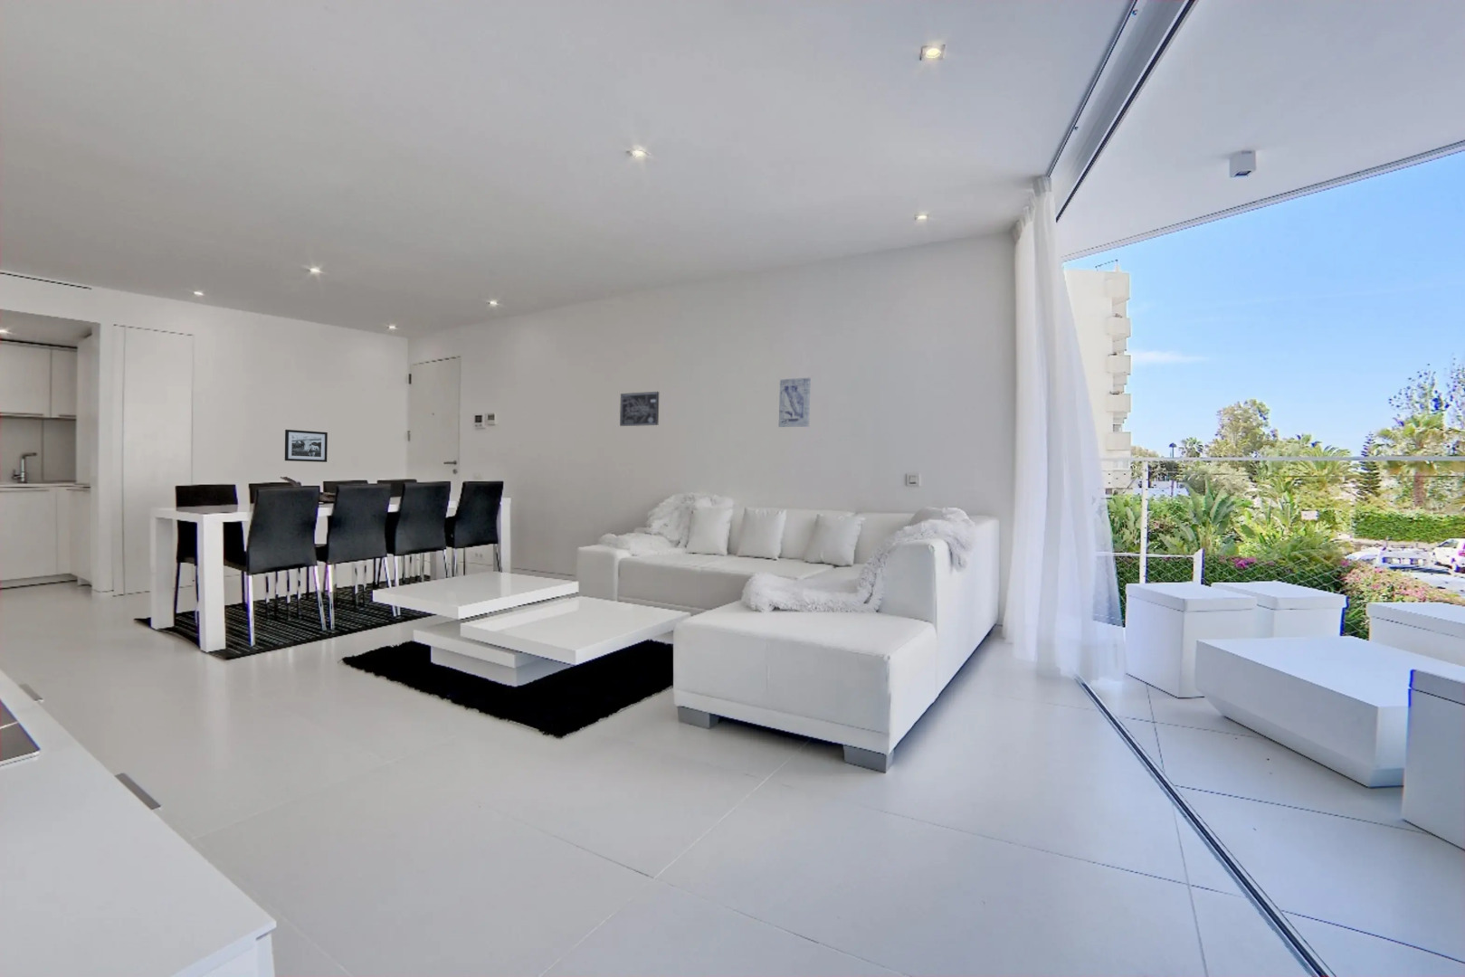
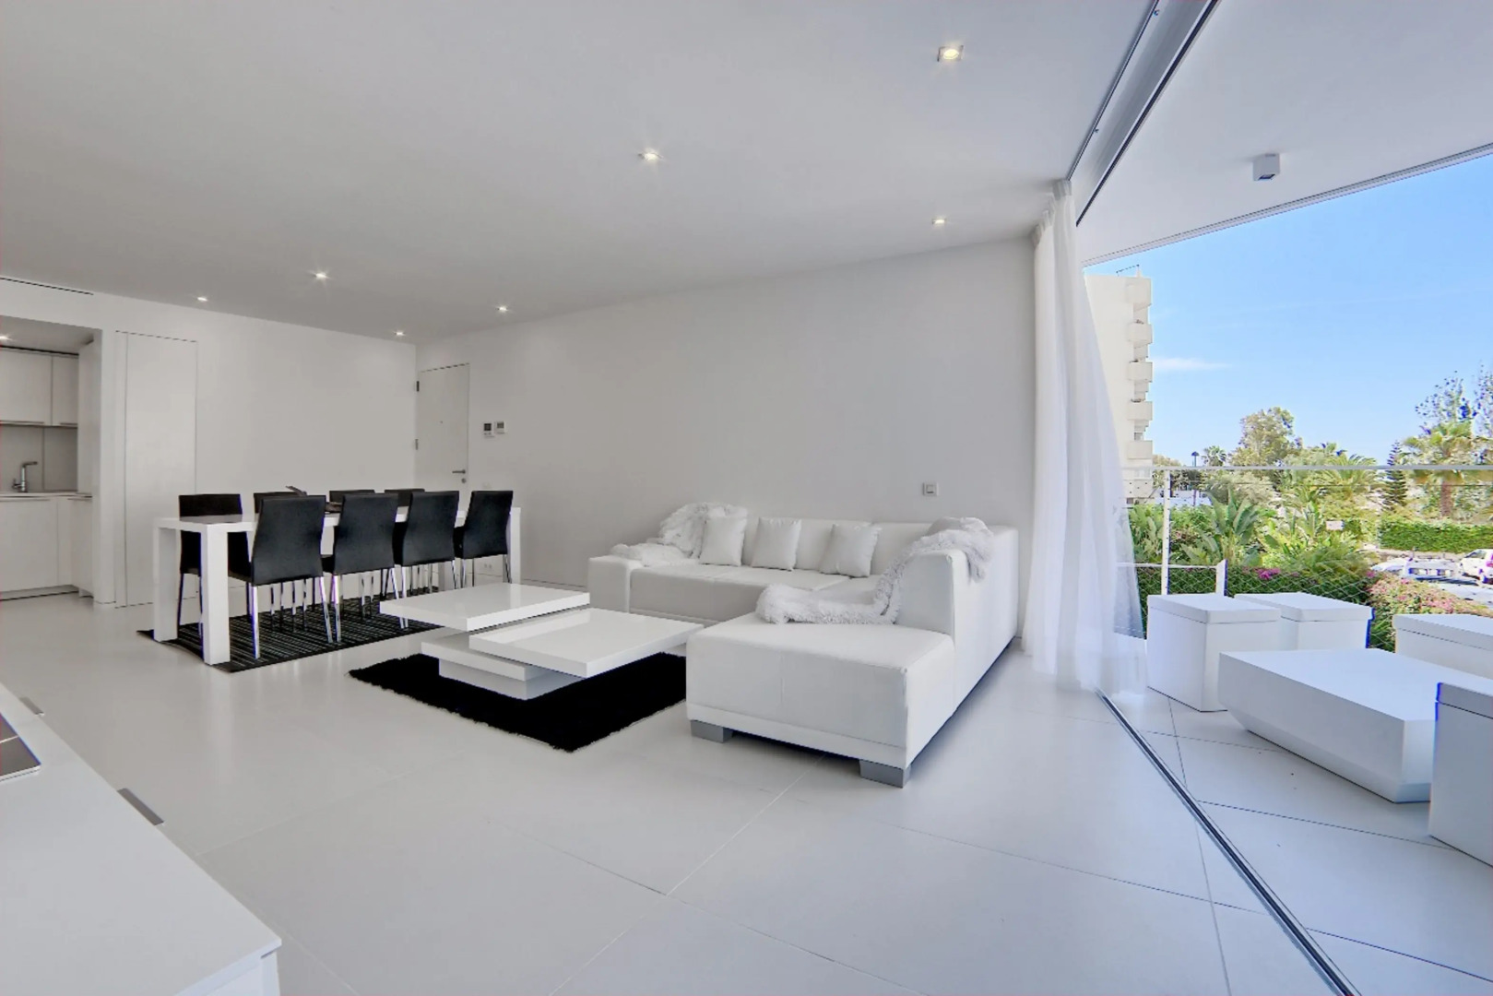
- picture frame [284,429,328,463]
- wall art [619,390,660,427]
- wall art [778,377,812,427]
